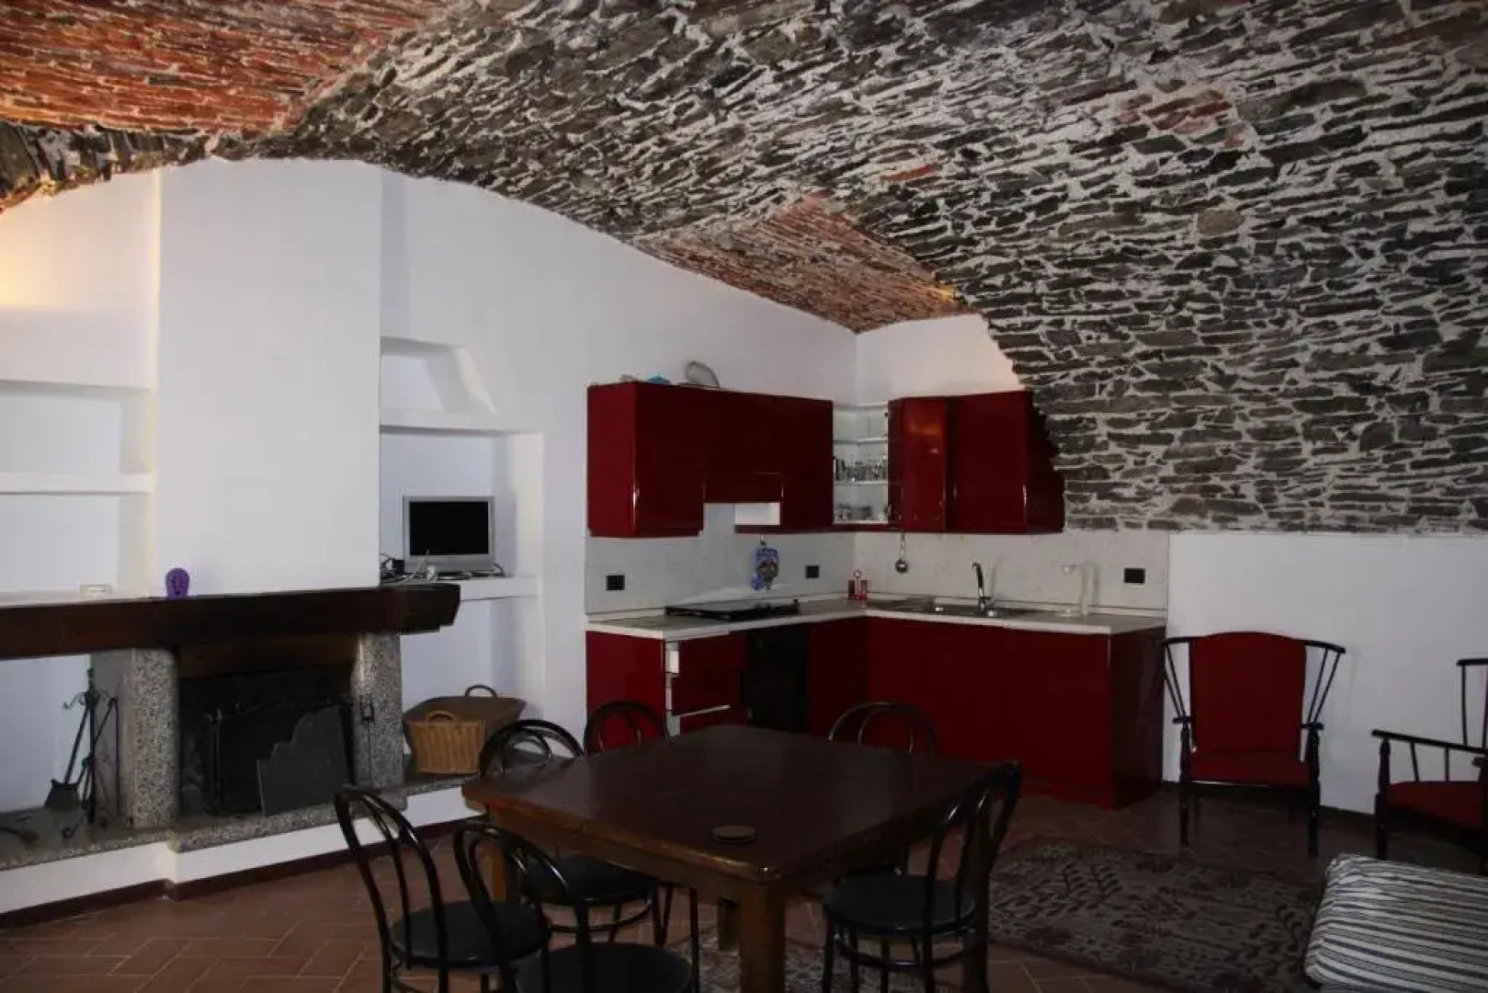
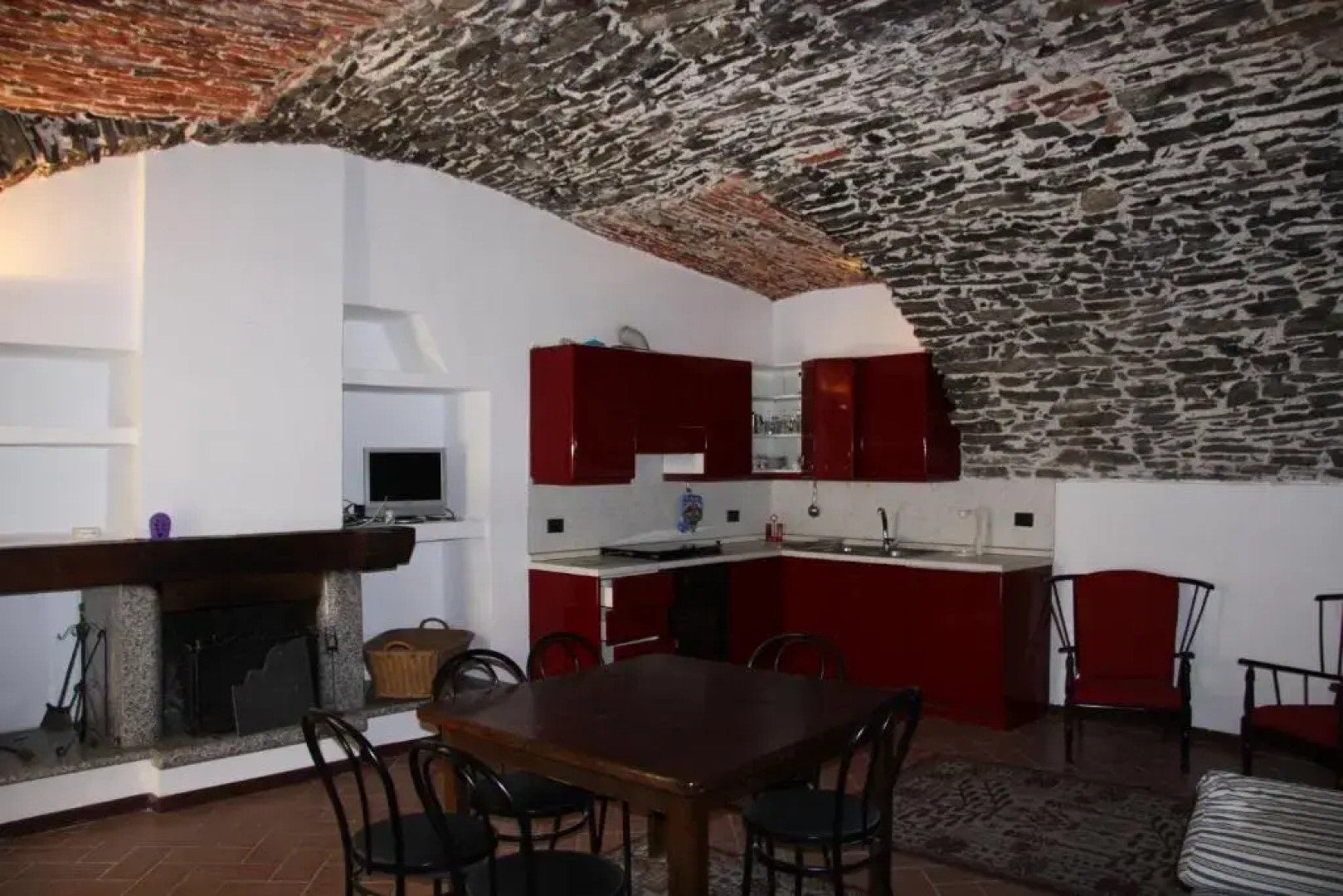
- coaster [711,825,757,844]
